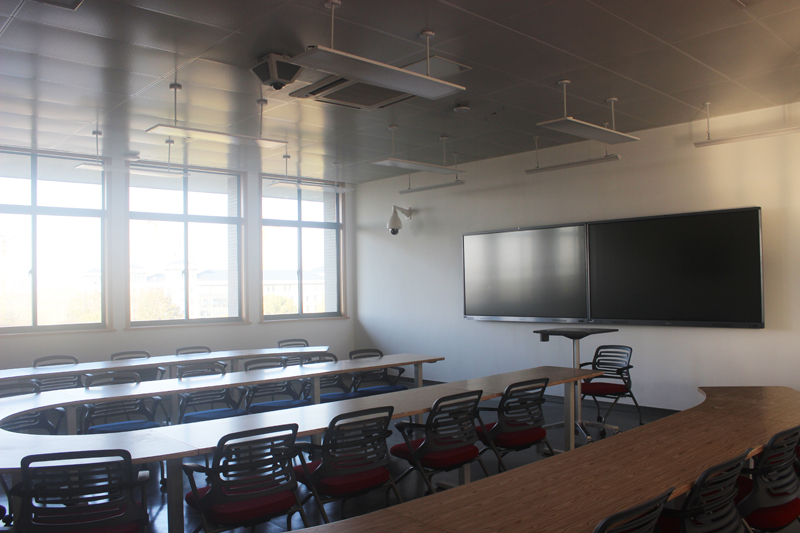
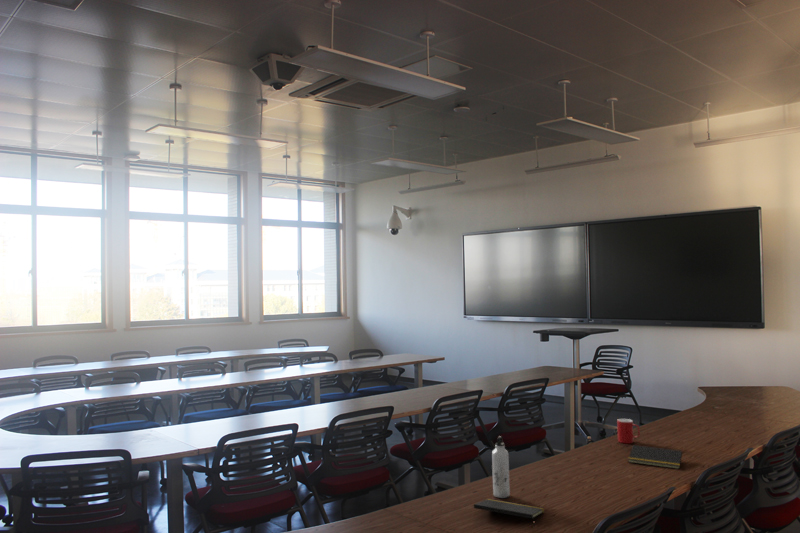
+ cup [616,418,641,444]
+ notepad [473,498,545,528]
+ notepad [627,444,683,470]
+ water bottle [491,435,511,499]
